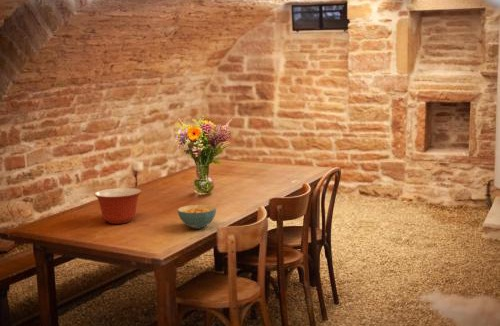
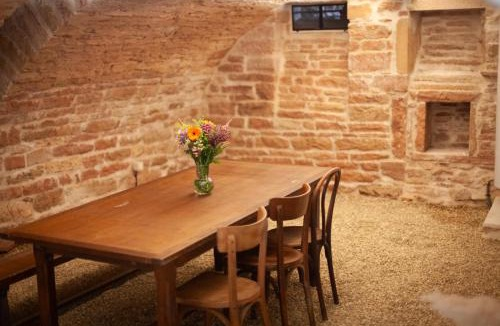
- cereal bowl [176,204,217,230]
- mixing bowl [93,187,142,225]
